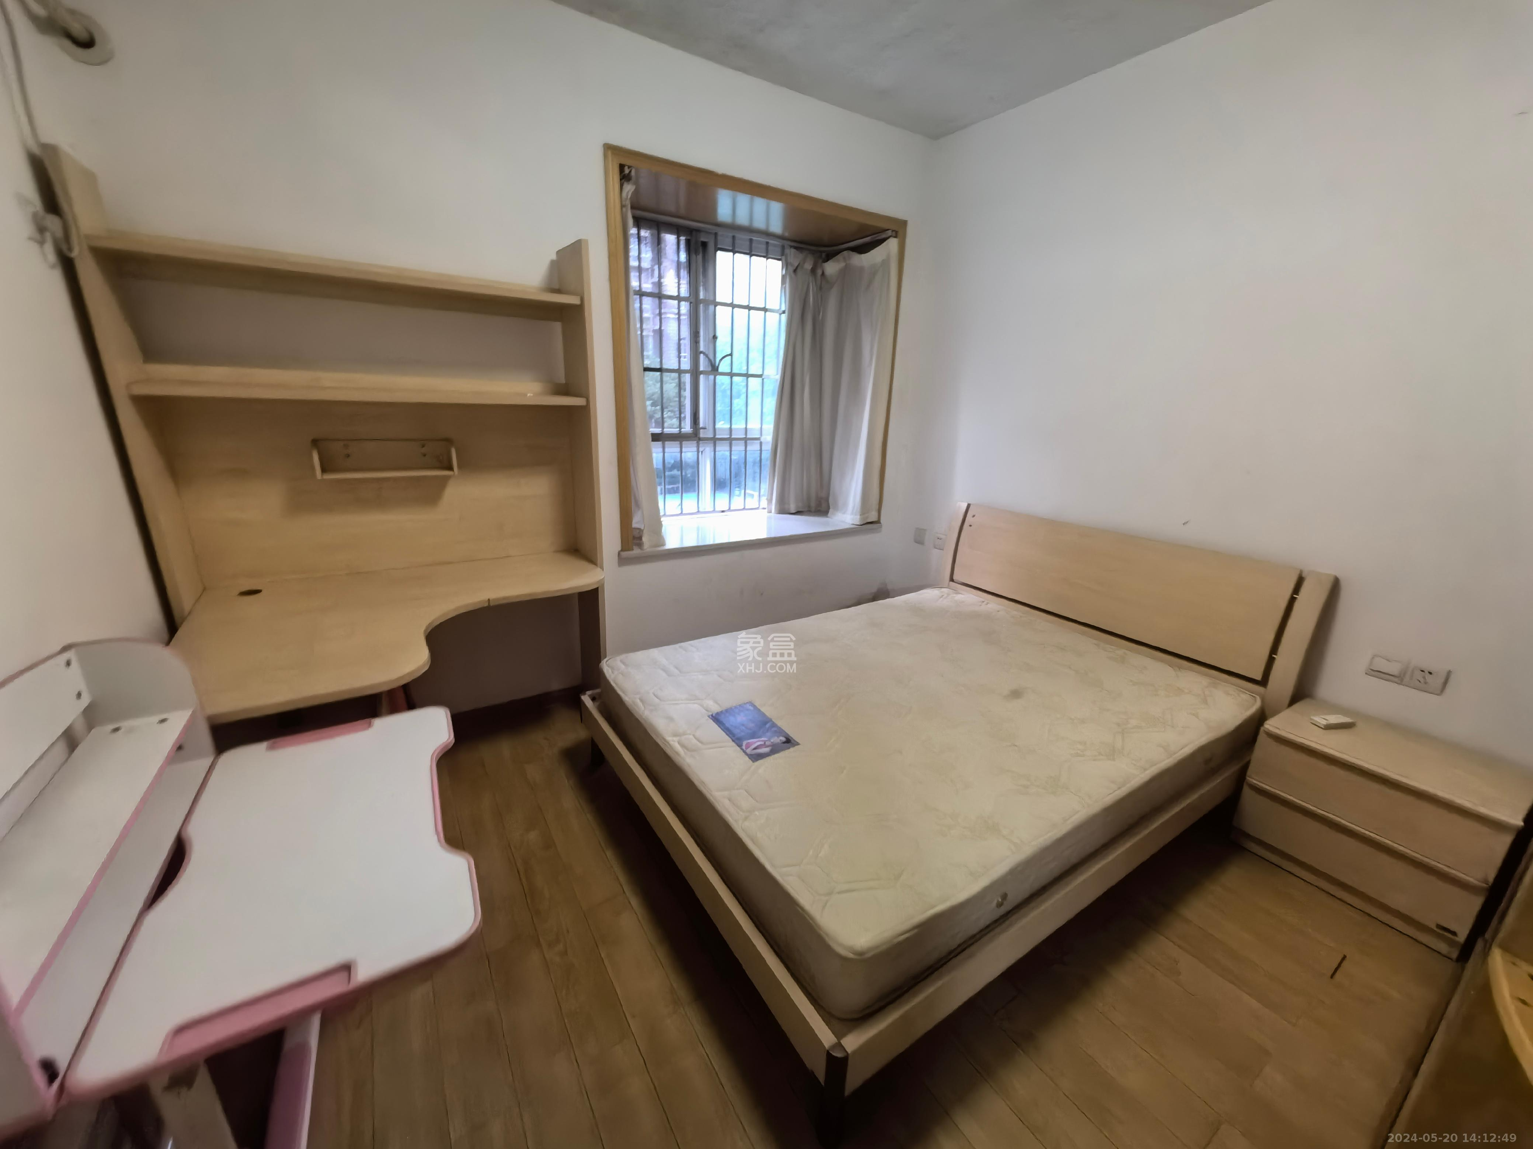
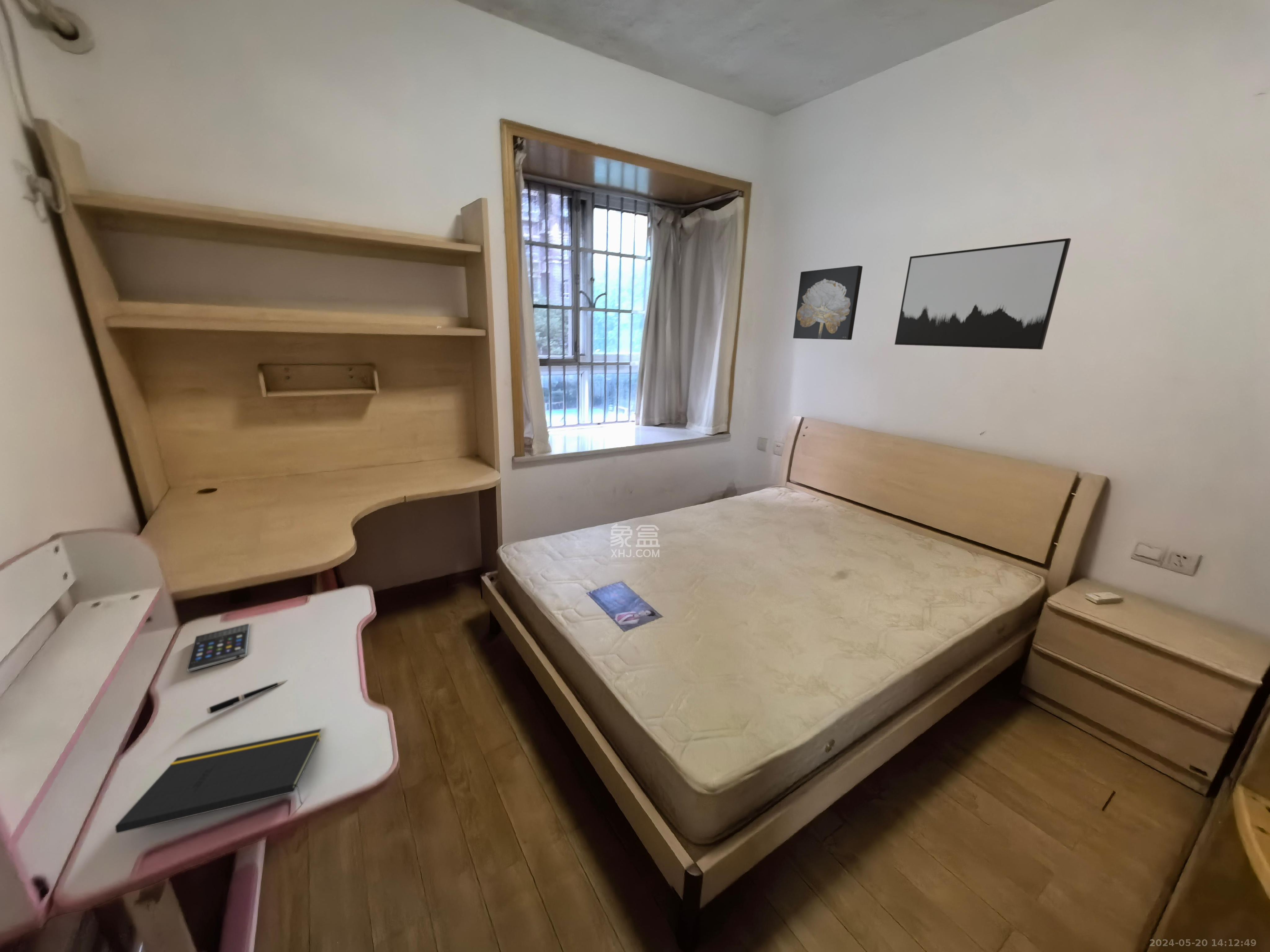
+ pen [206,680,288,715]
+ wall art [793,265,863,340]
+ smartphone [187,623,250,672]
+ wall art [894,238,1072,350]
+ notepad [115,728,322,834]
